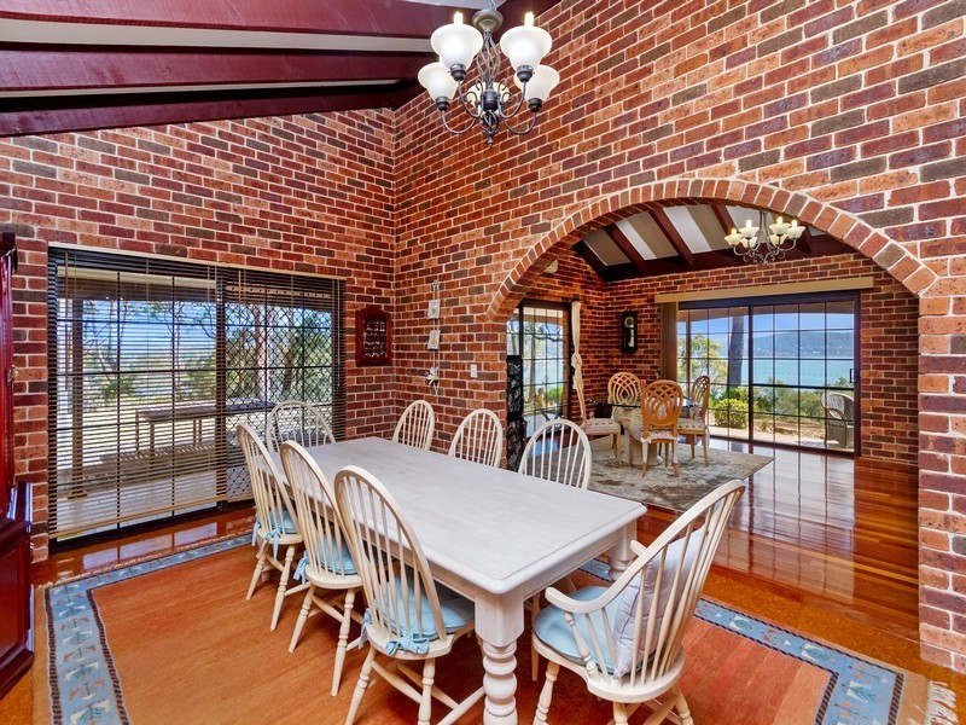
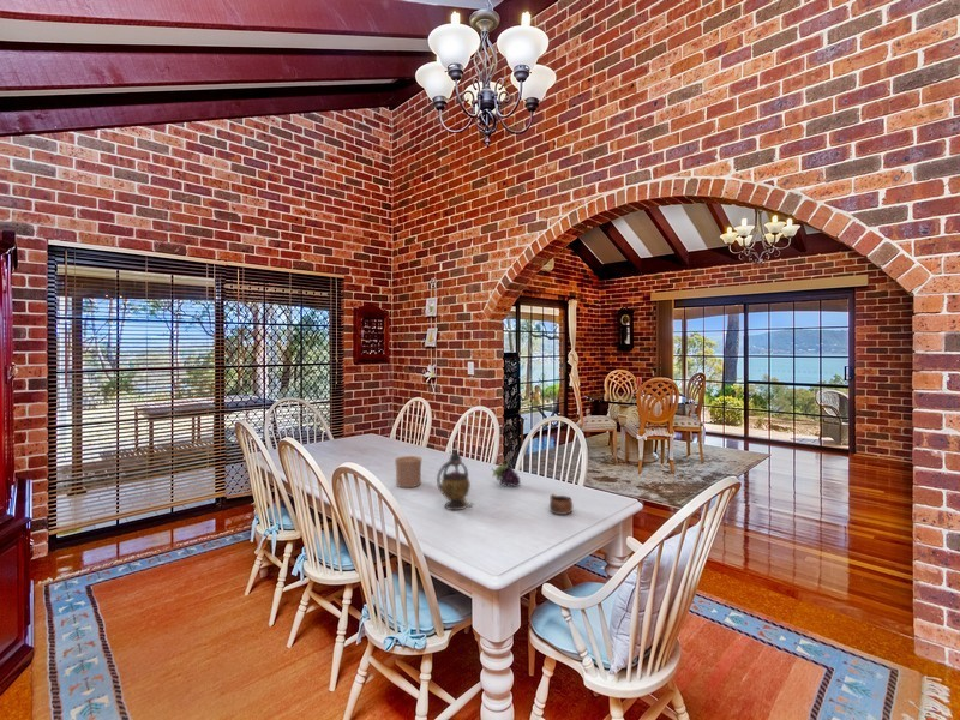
+ teapot [436,449,475,511]
+ fruit [491,462,521,487]
+ cup [548,493,574,516]
+ cup [394,455,422,488]
